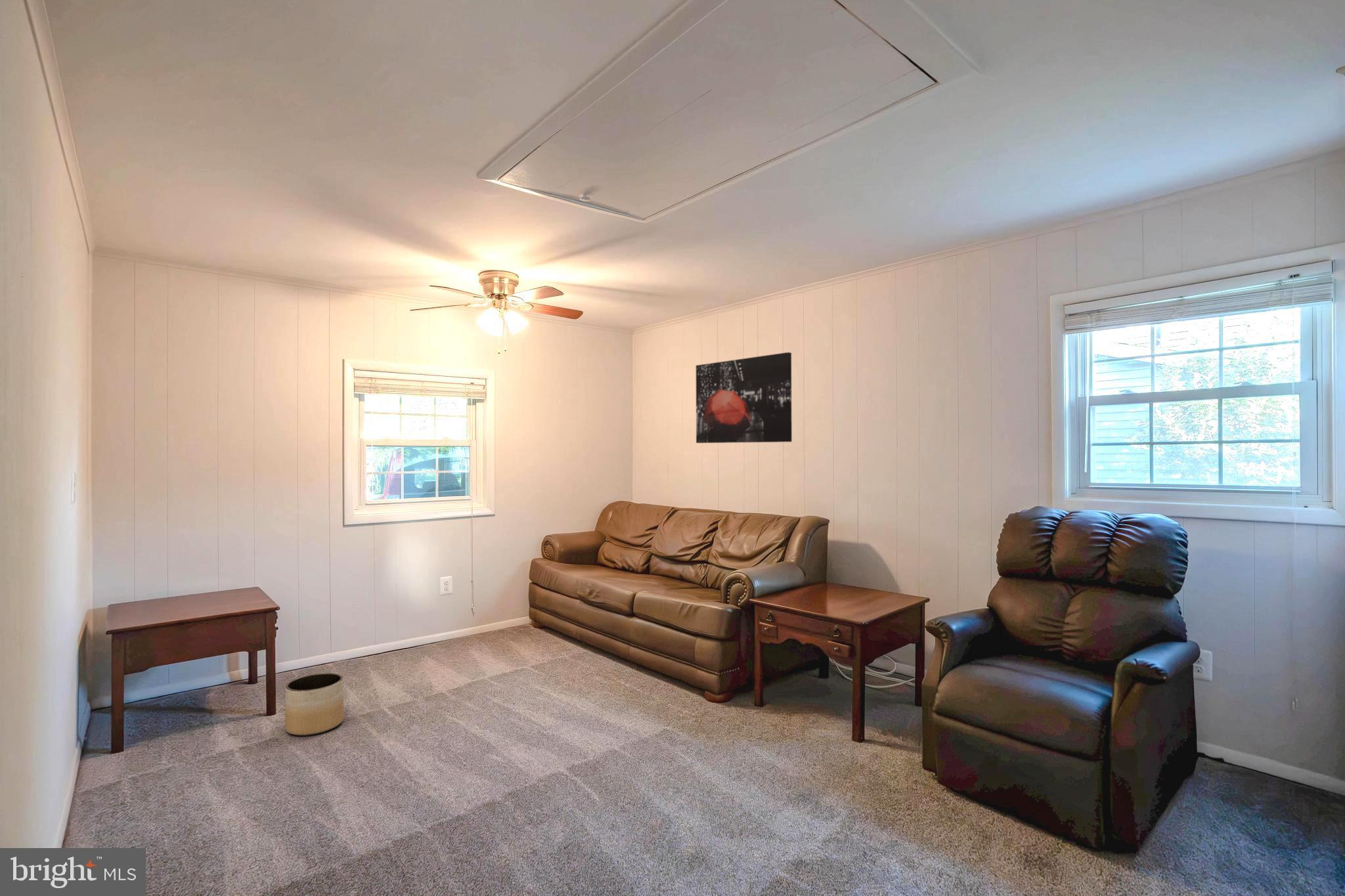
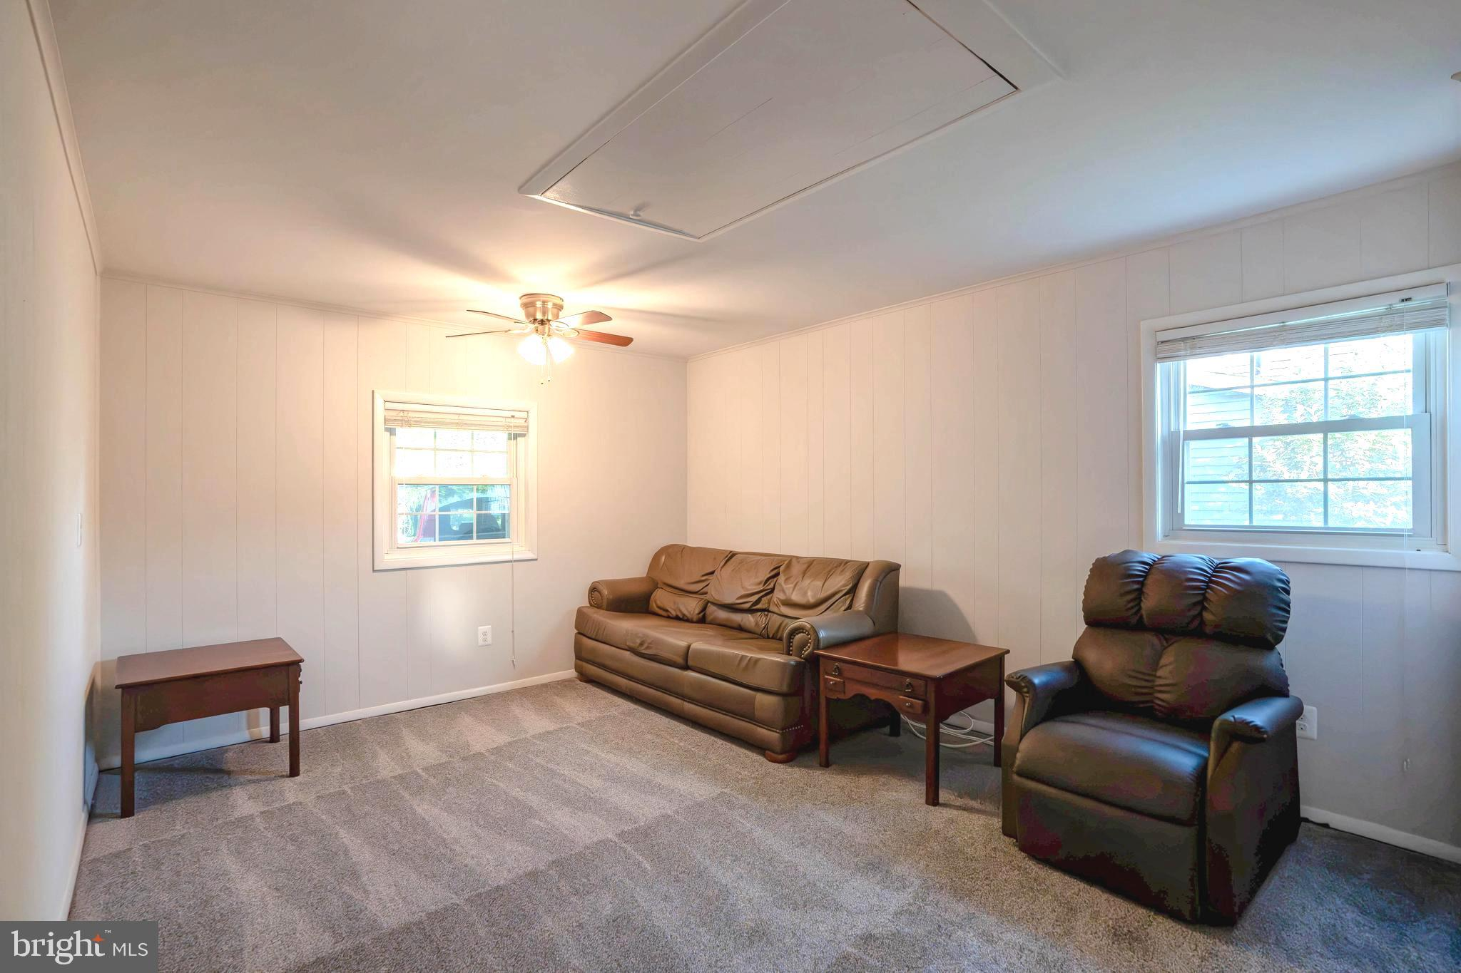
- wall art [695,352,793,444]
- planter [284,672,344,736]
